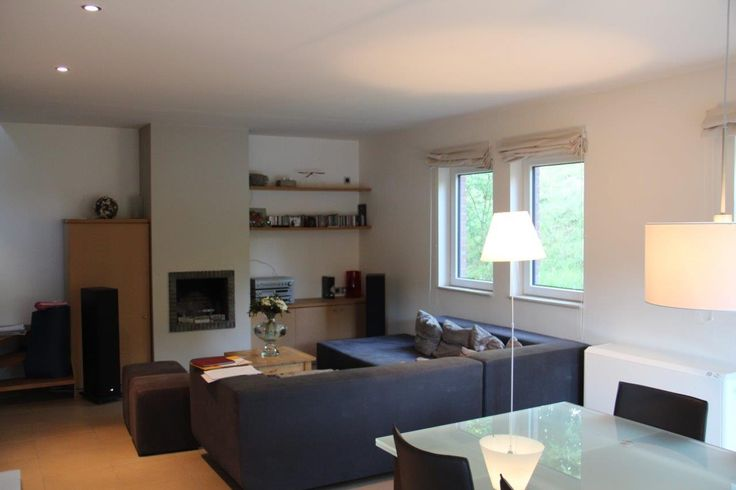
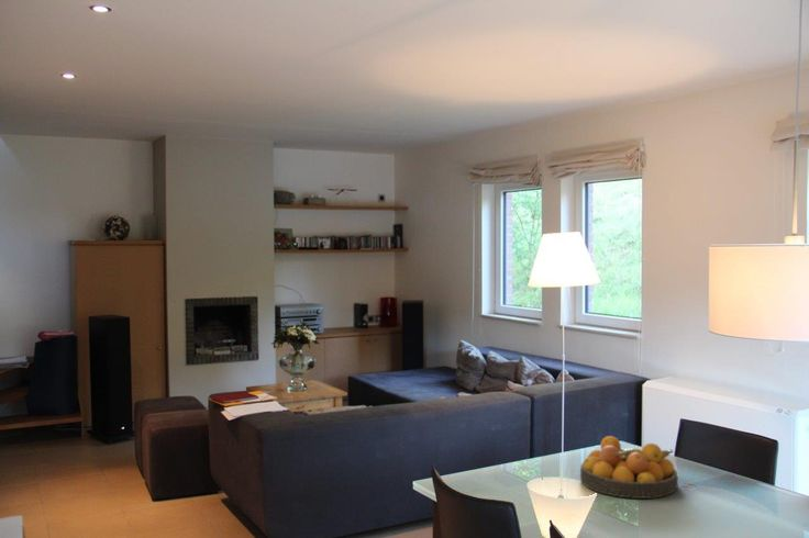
+ fruit bowl [579,435,679,500]
